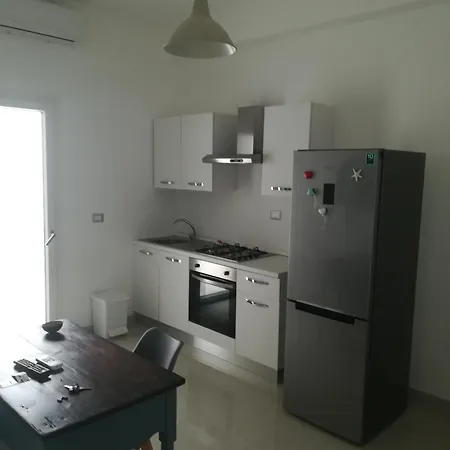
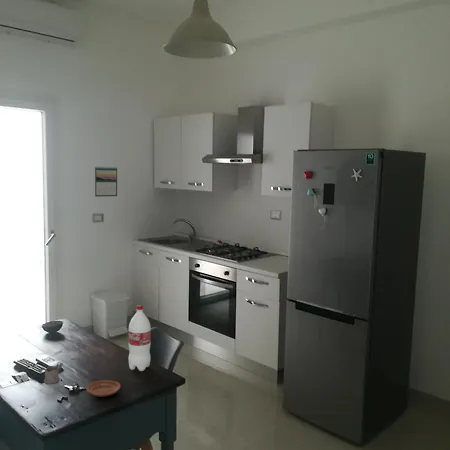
+ bottle [128,304,152,372]
+ plate [85,379,121,398]
+ calendar [94,165,118,198]
+ tea glass holder [43,361,62,385]
